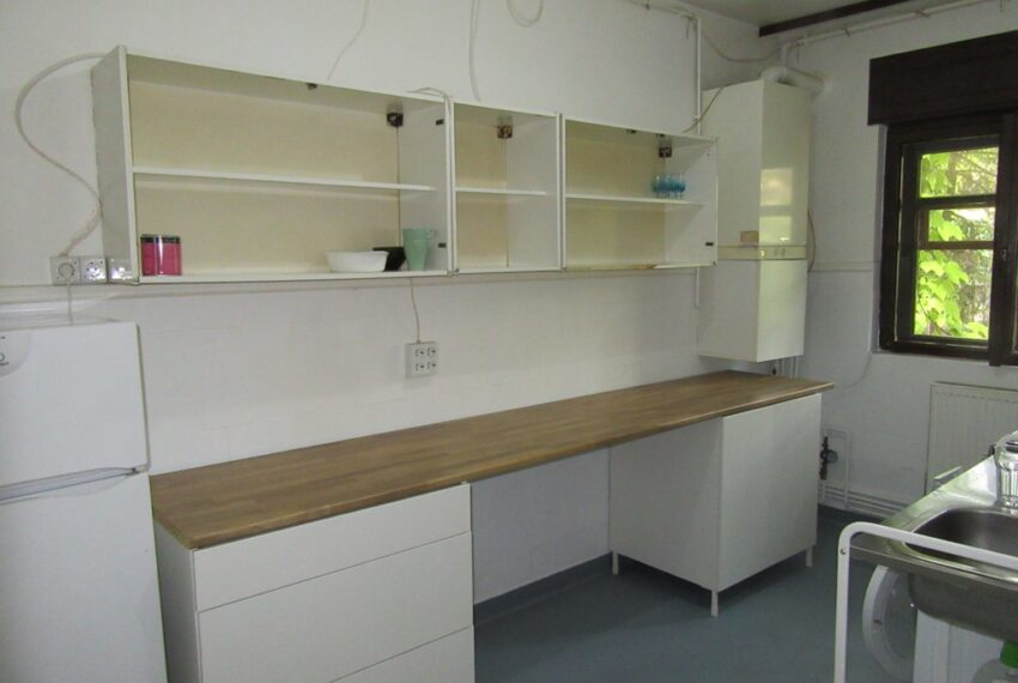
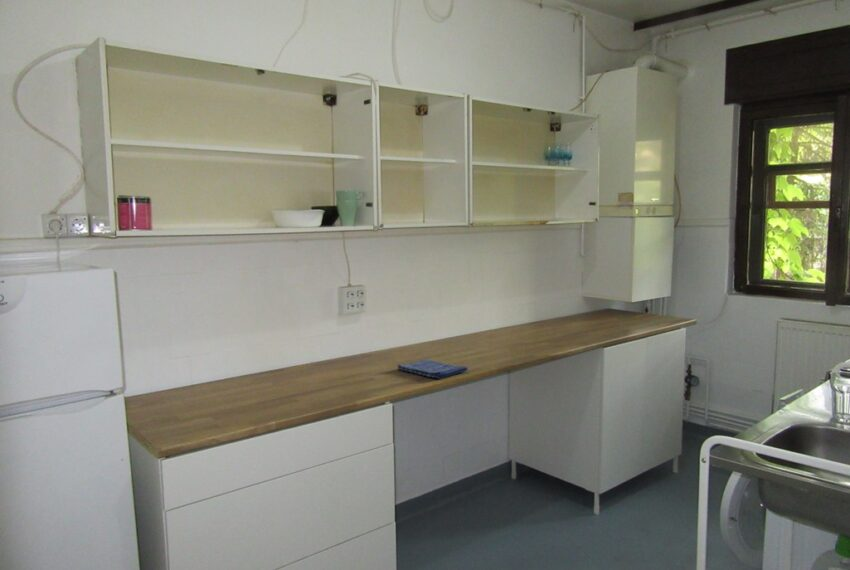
+ dish towel [397,358,469,380]
